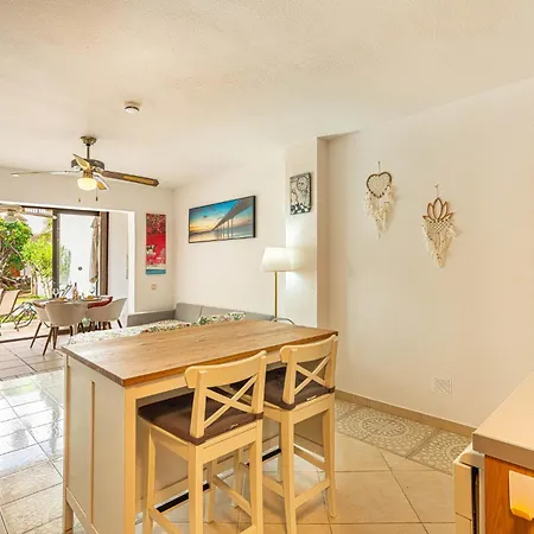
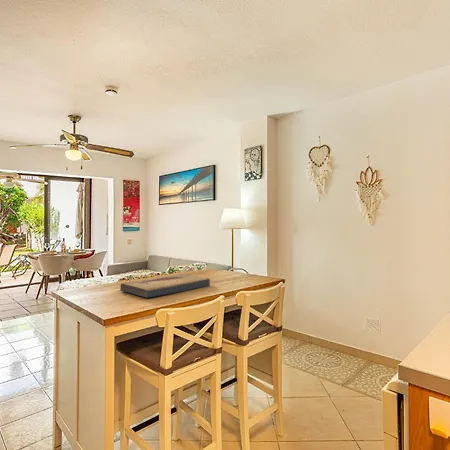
+ fish fossil [119,273,211,299]
